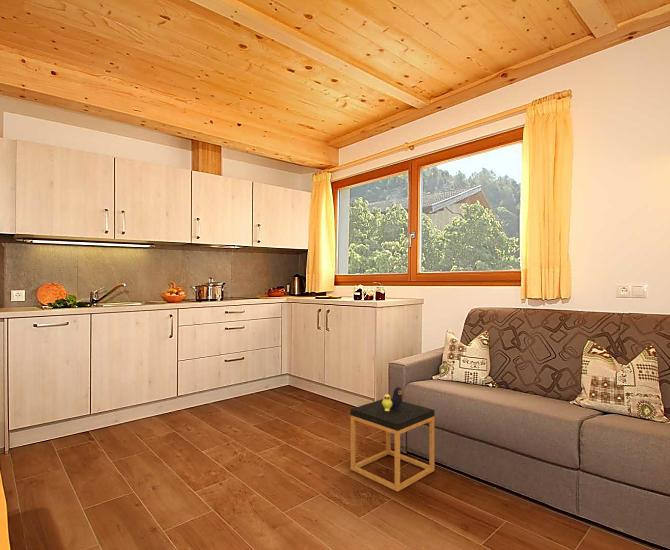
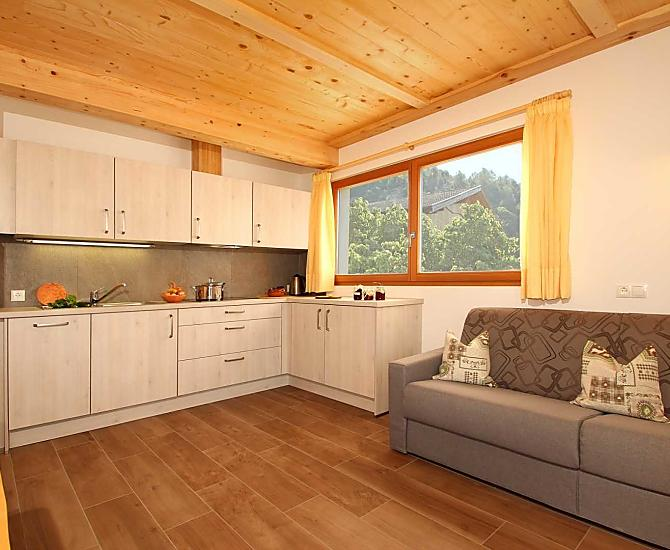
- side table [349,386,436,493]
